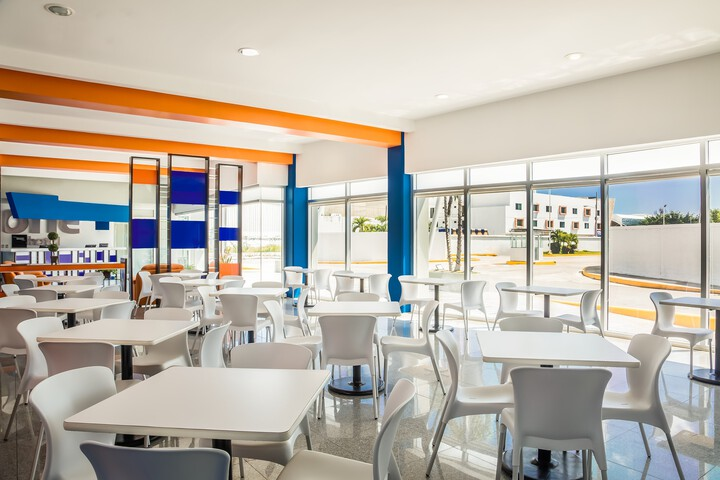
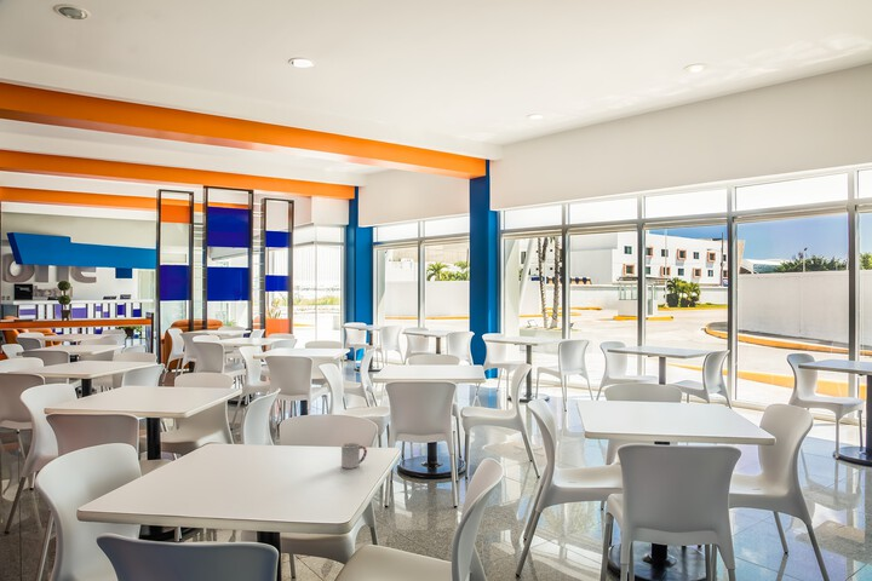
+ cup [340,442,368,470]
